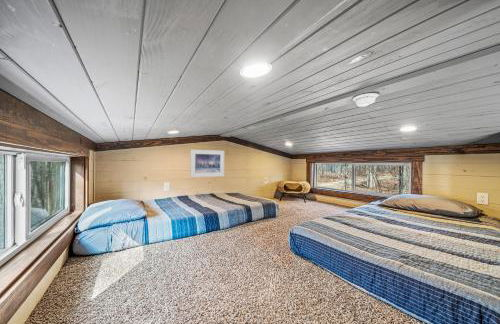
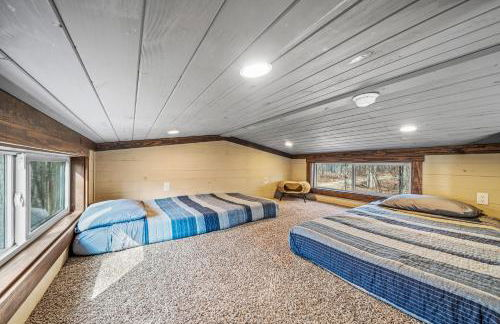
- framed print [189,148,225,178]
